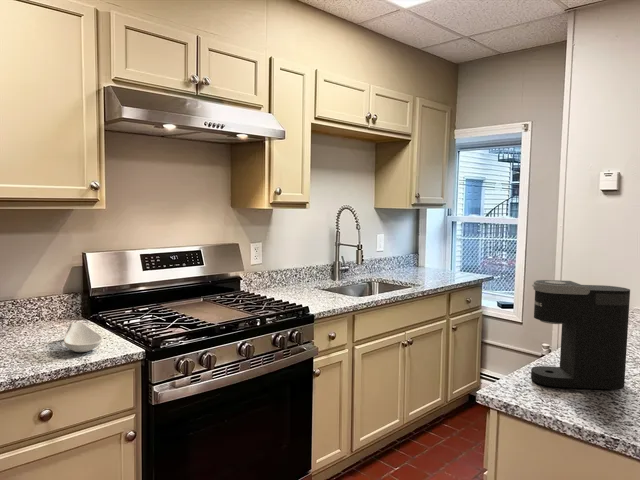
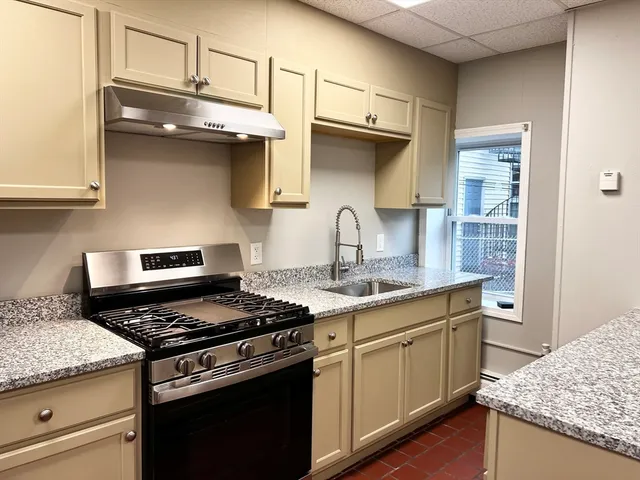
- spoon rest [63,321,103,353]
- coffee maker [530,279,631,391]
